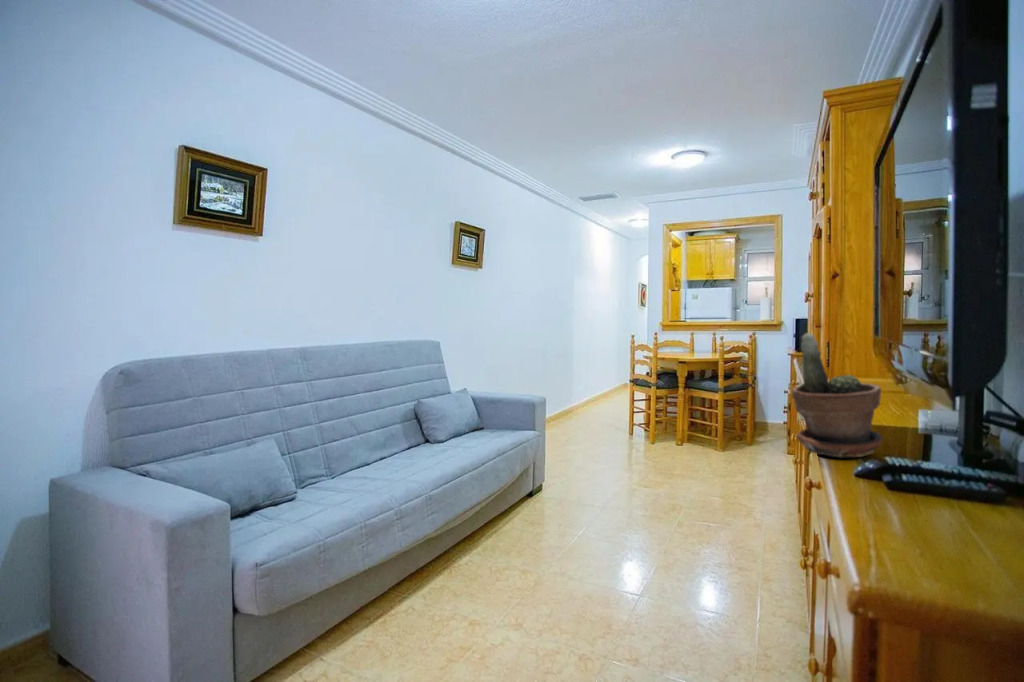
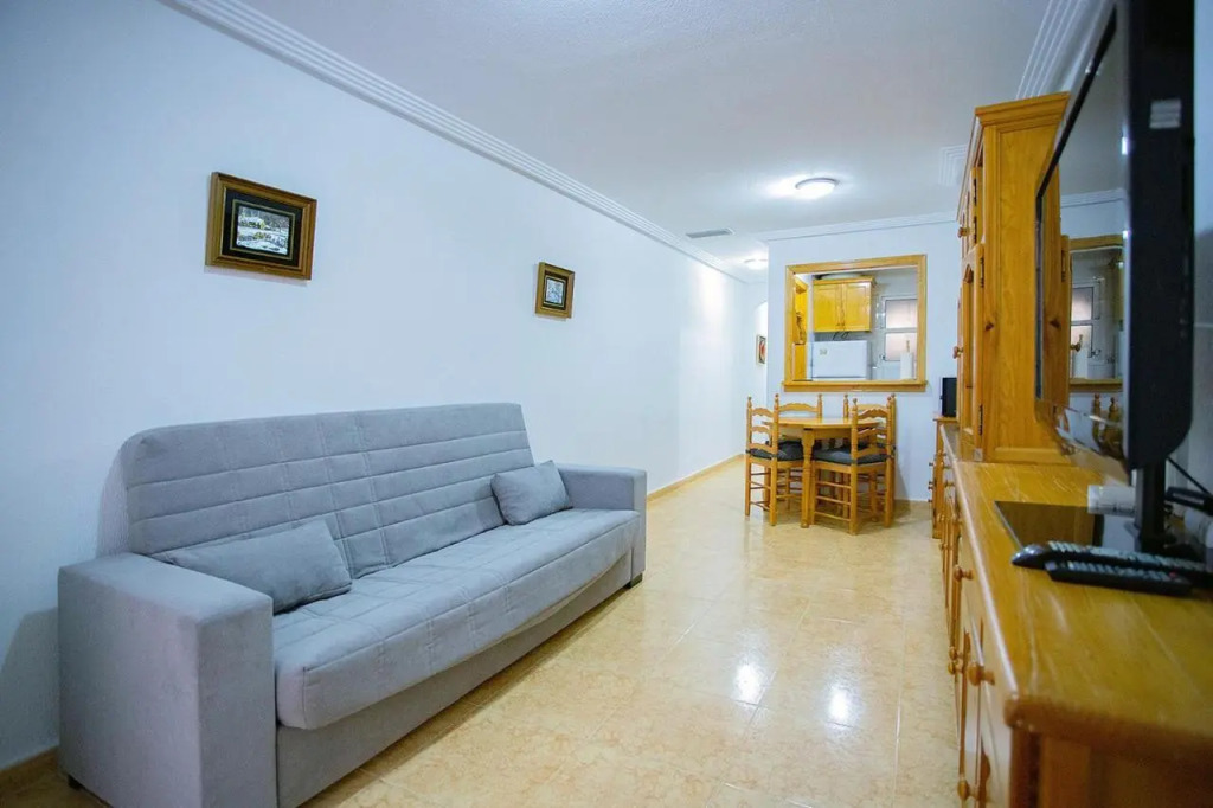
- potted plant [791,332,884,458]
